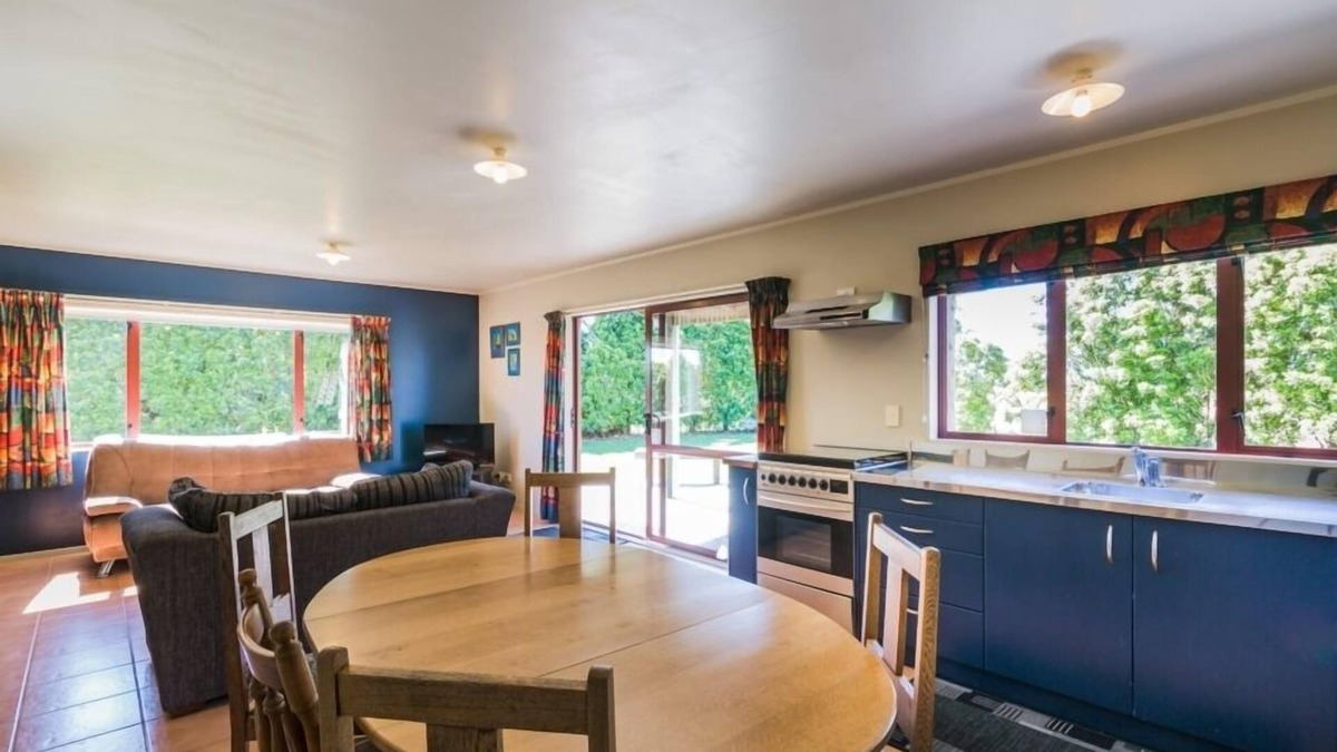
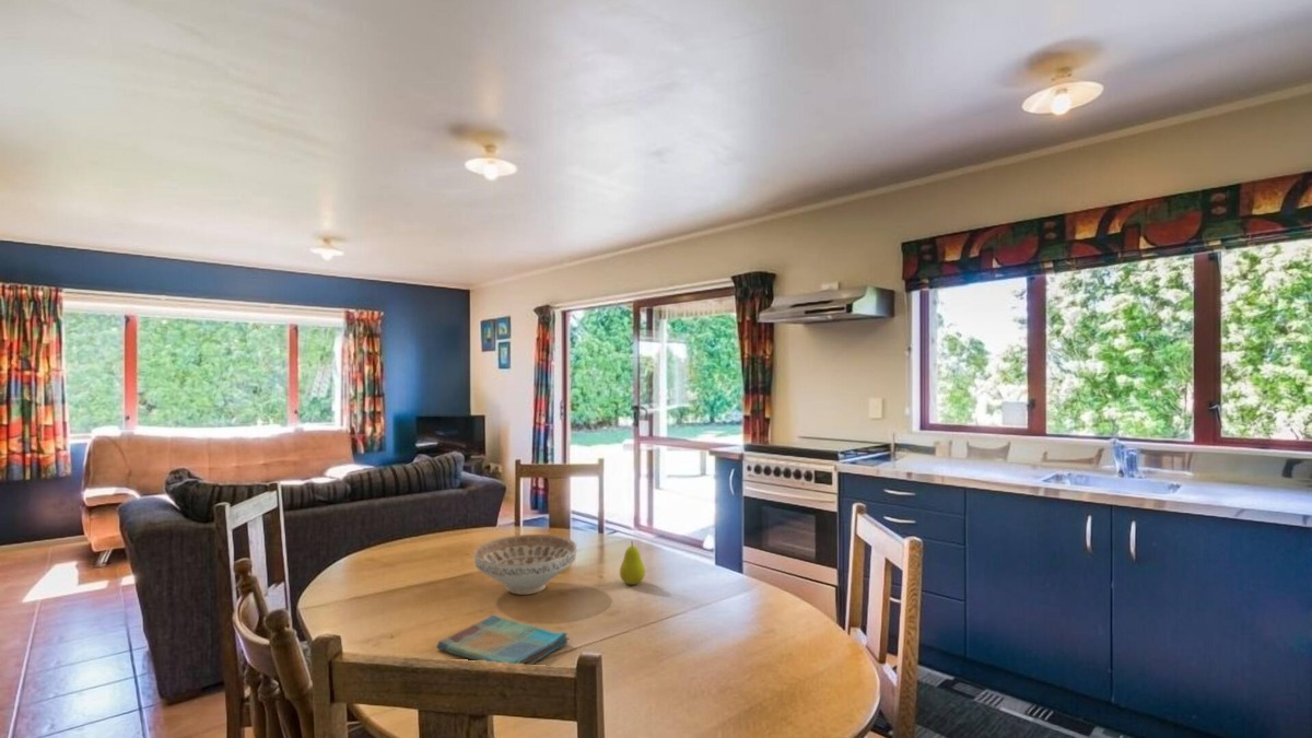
+ dish towel [435,614,571,666]
+ fruit [619,540,646,586]
+ decorative bowl [473,534,577,596]
